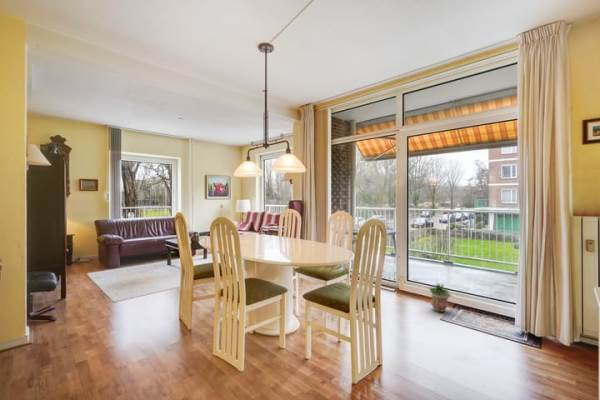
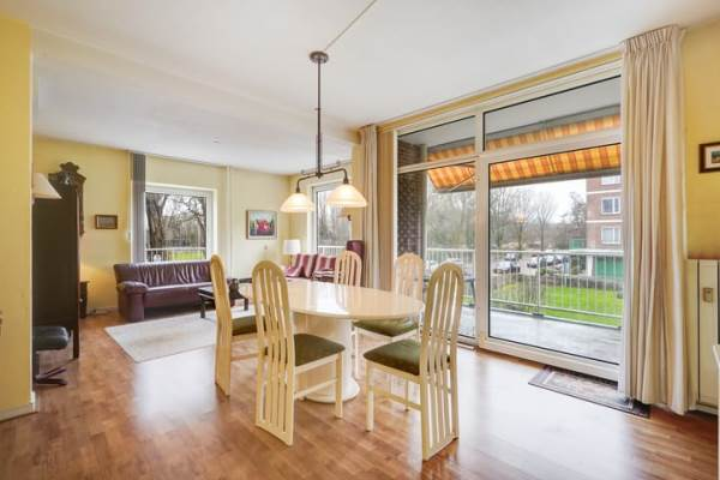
- potted plant [428,282,453,313]
